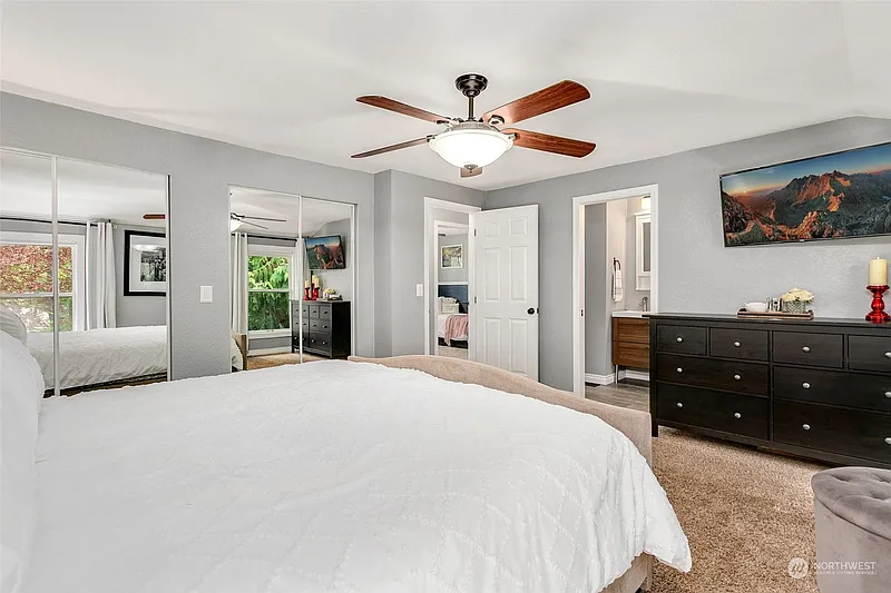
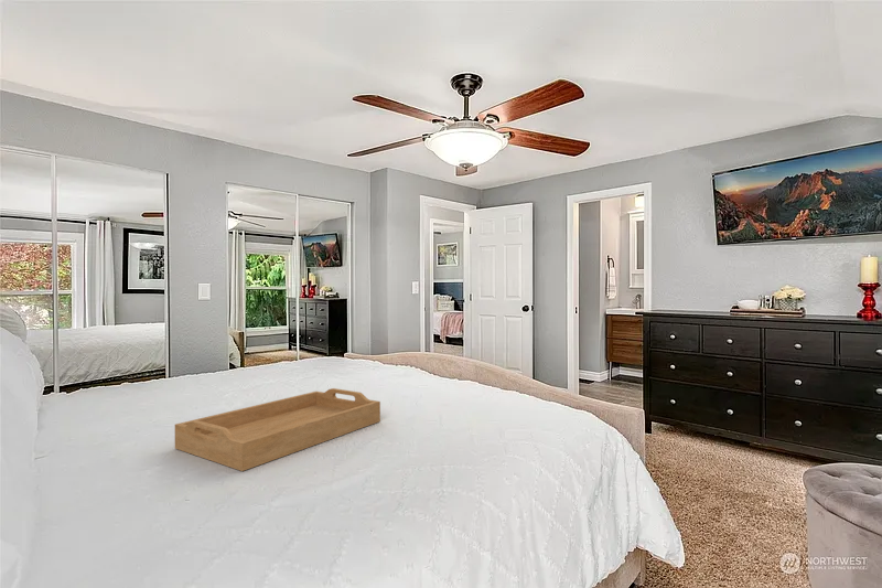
+ serving tray [174,387,381,472]
